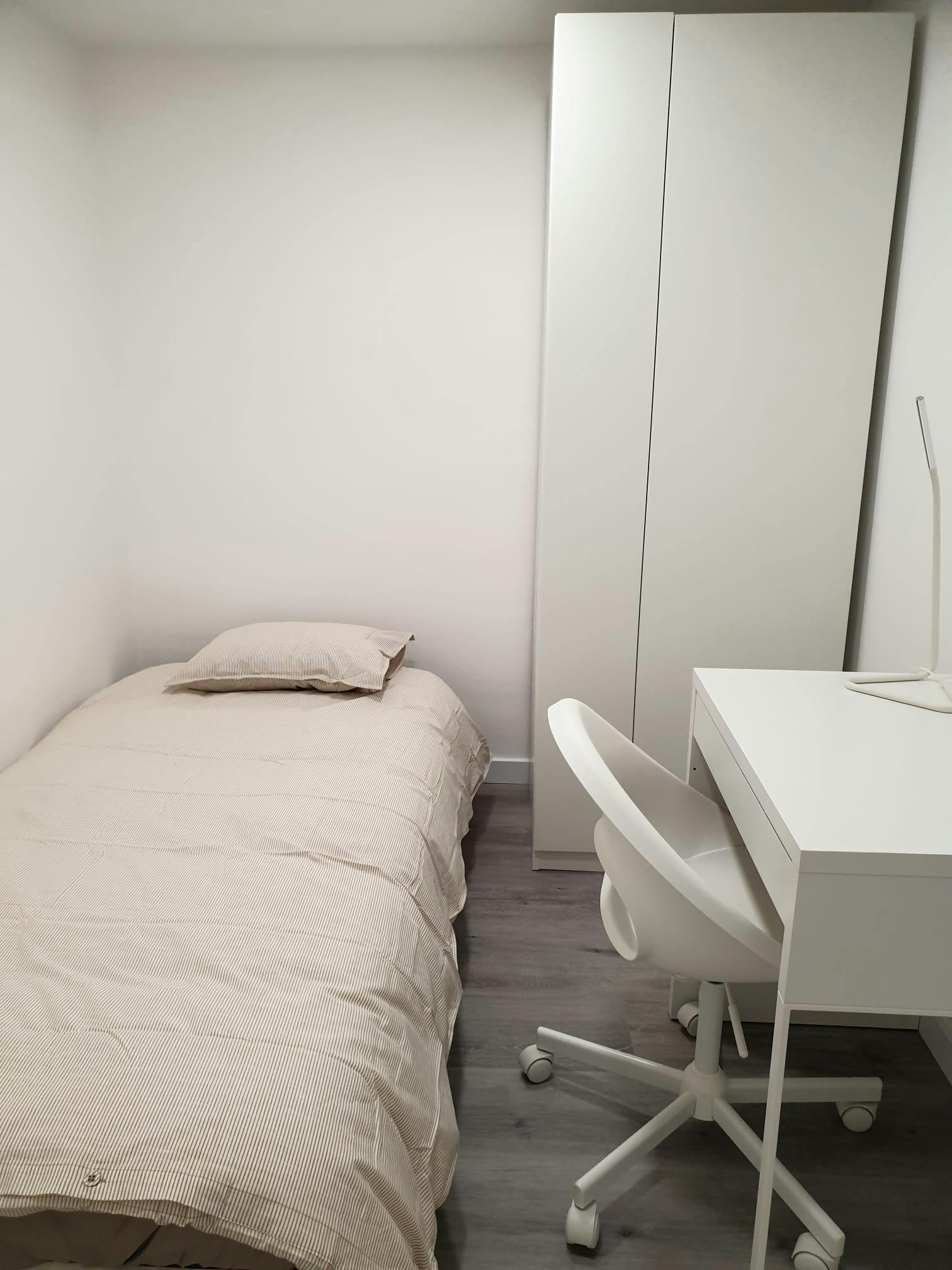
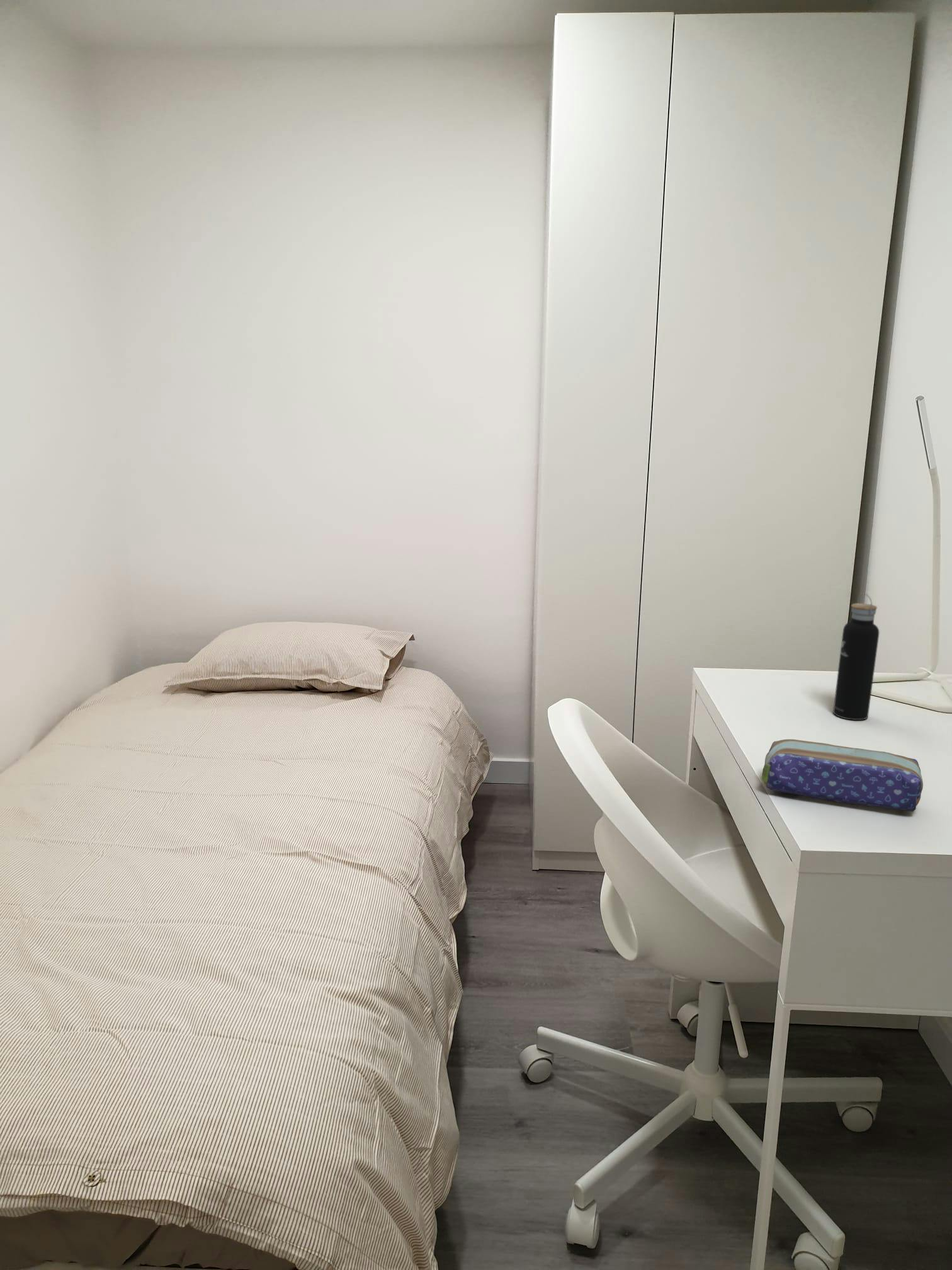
+ water bottle [832,593,880,721]
+ pencil case [761,739,924,812]
